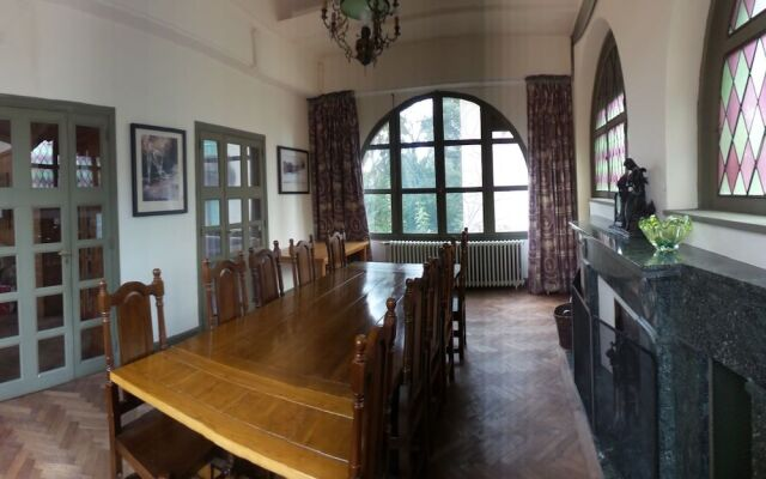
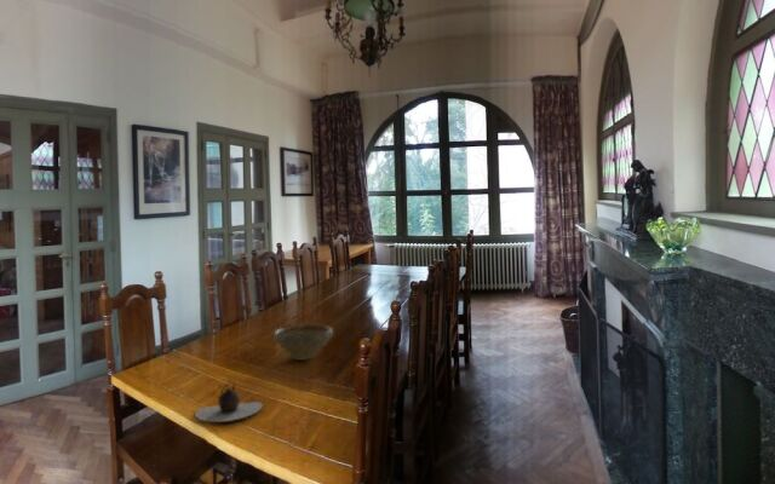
+ bowl [272,323,334,362]
+ teapot [194,380,264,424]
